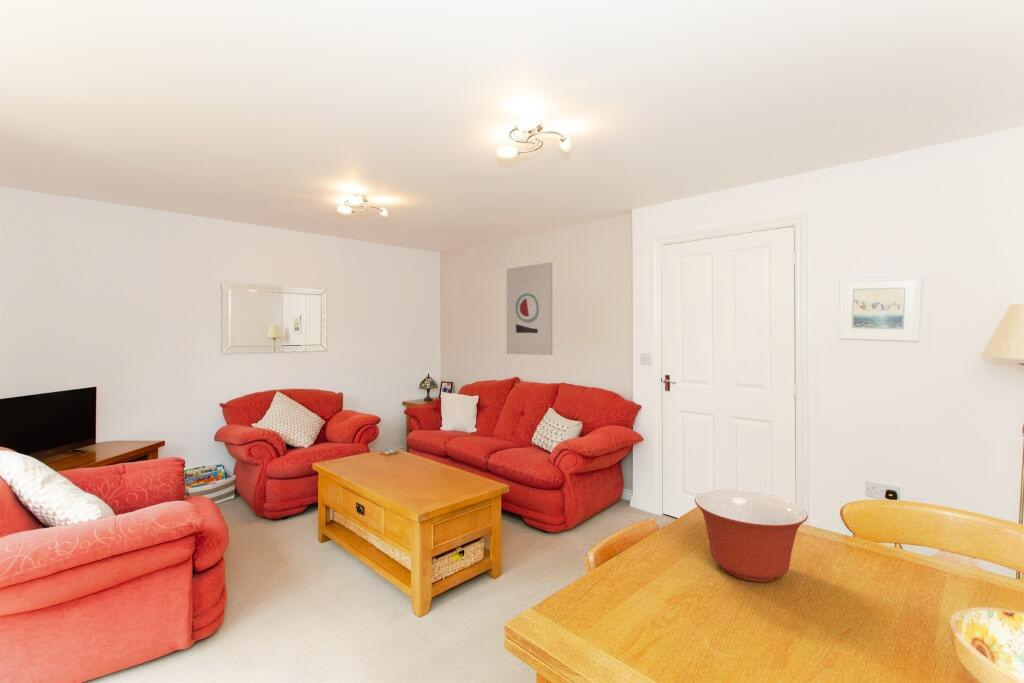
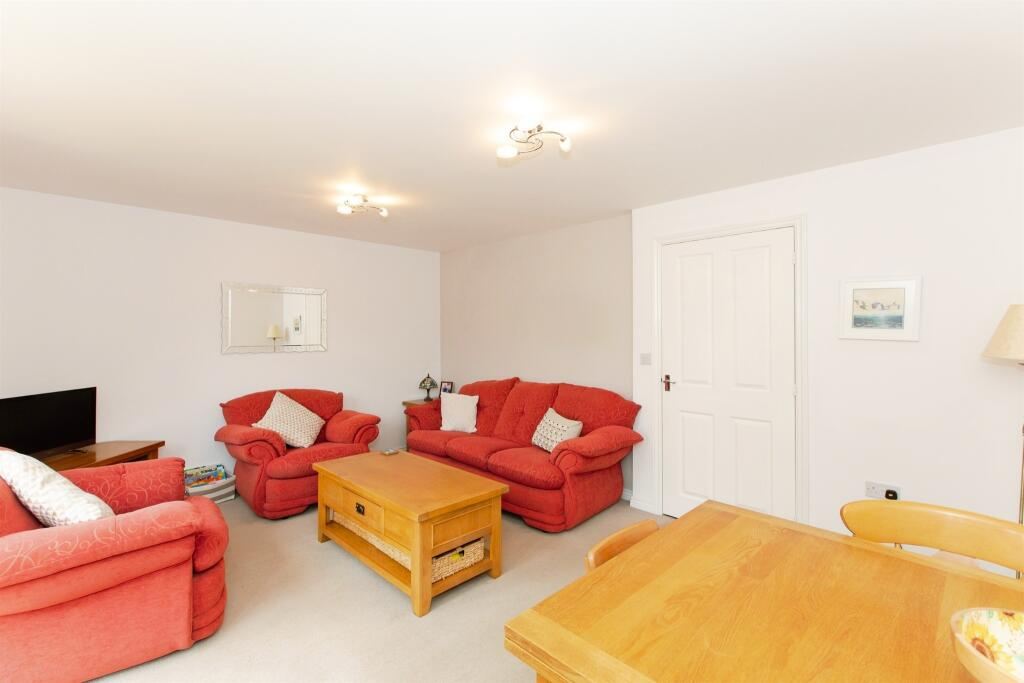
- mixing bowl [694,489,809,583]
- wall art [506,261,553,356]
